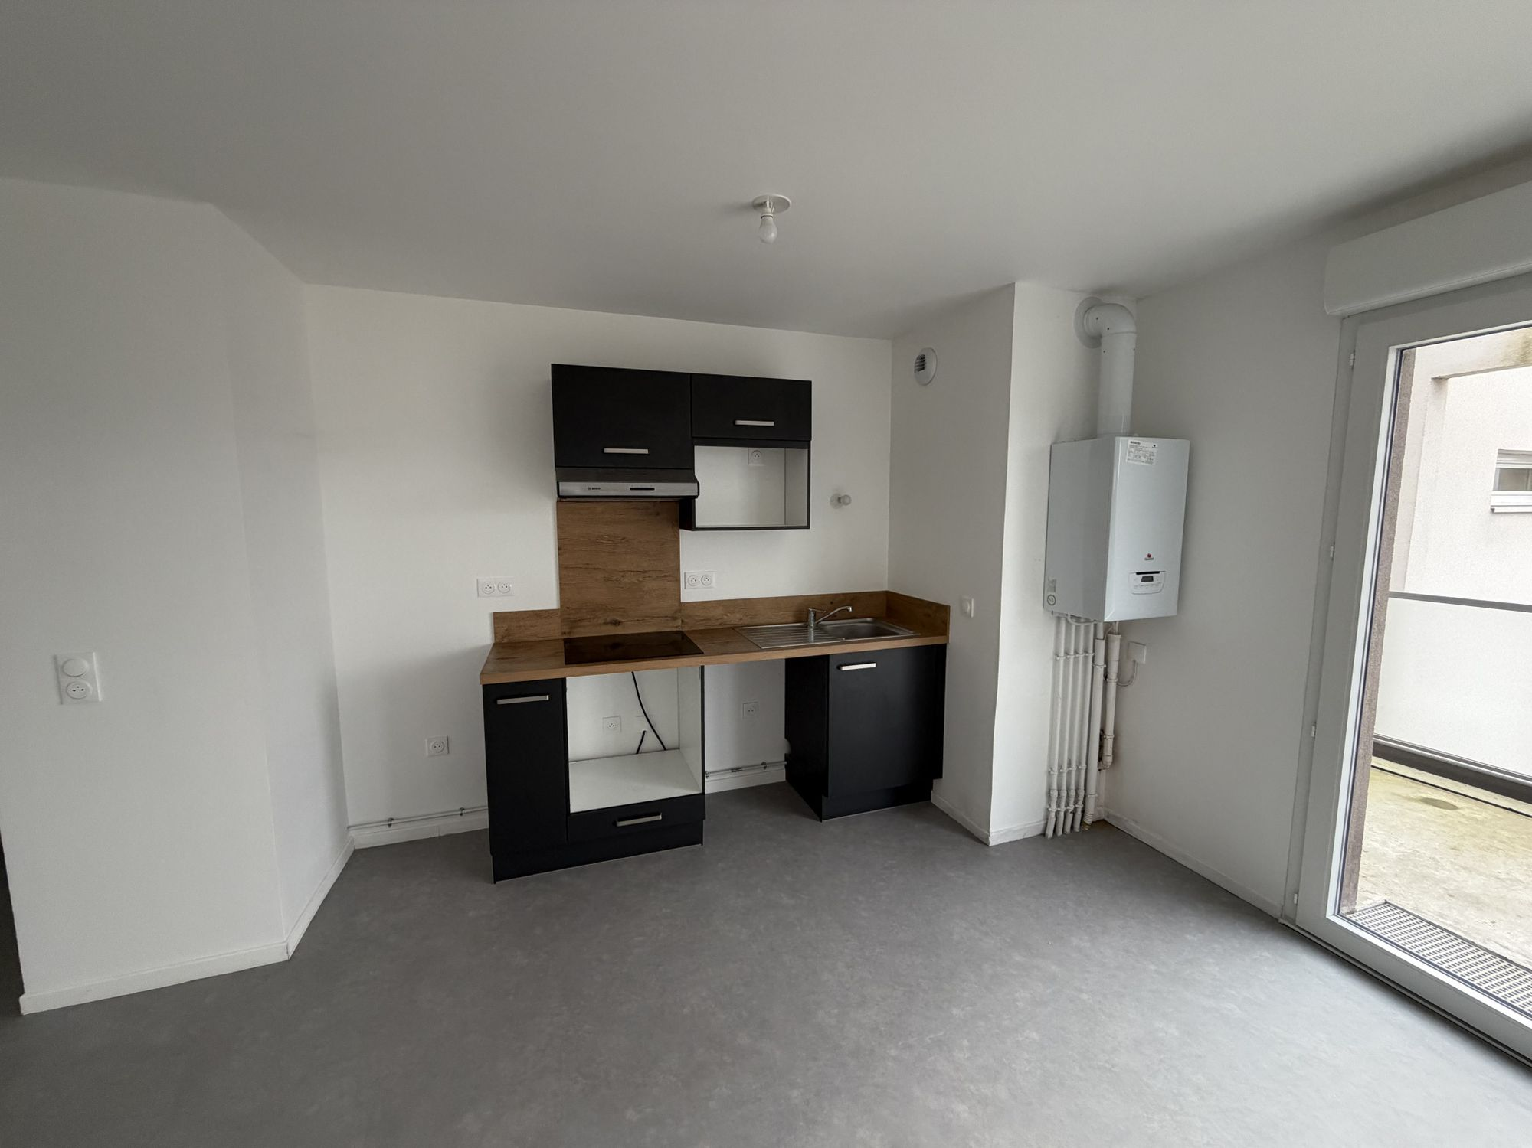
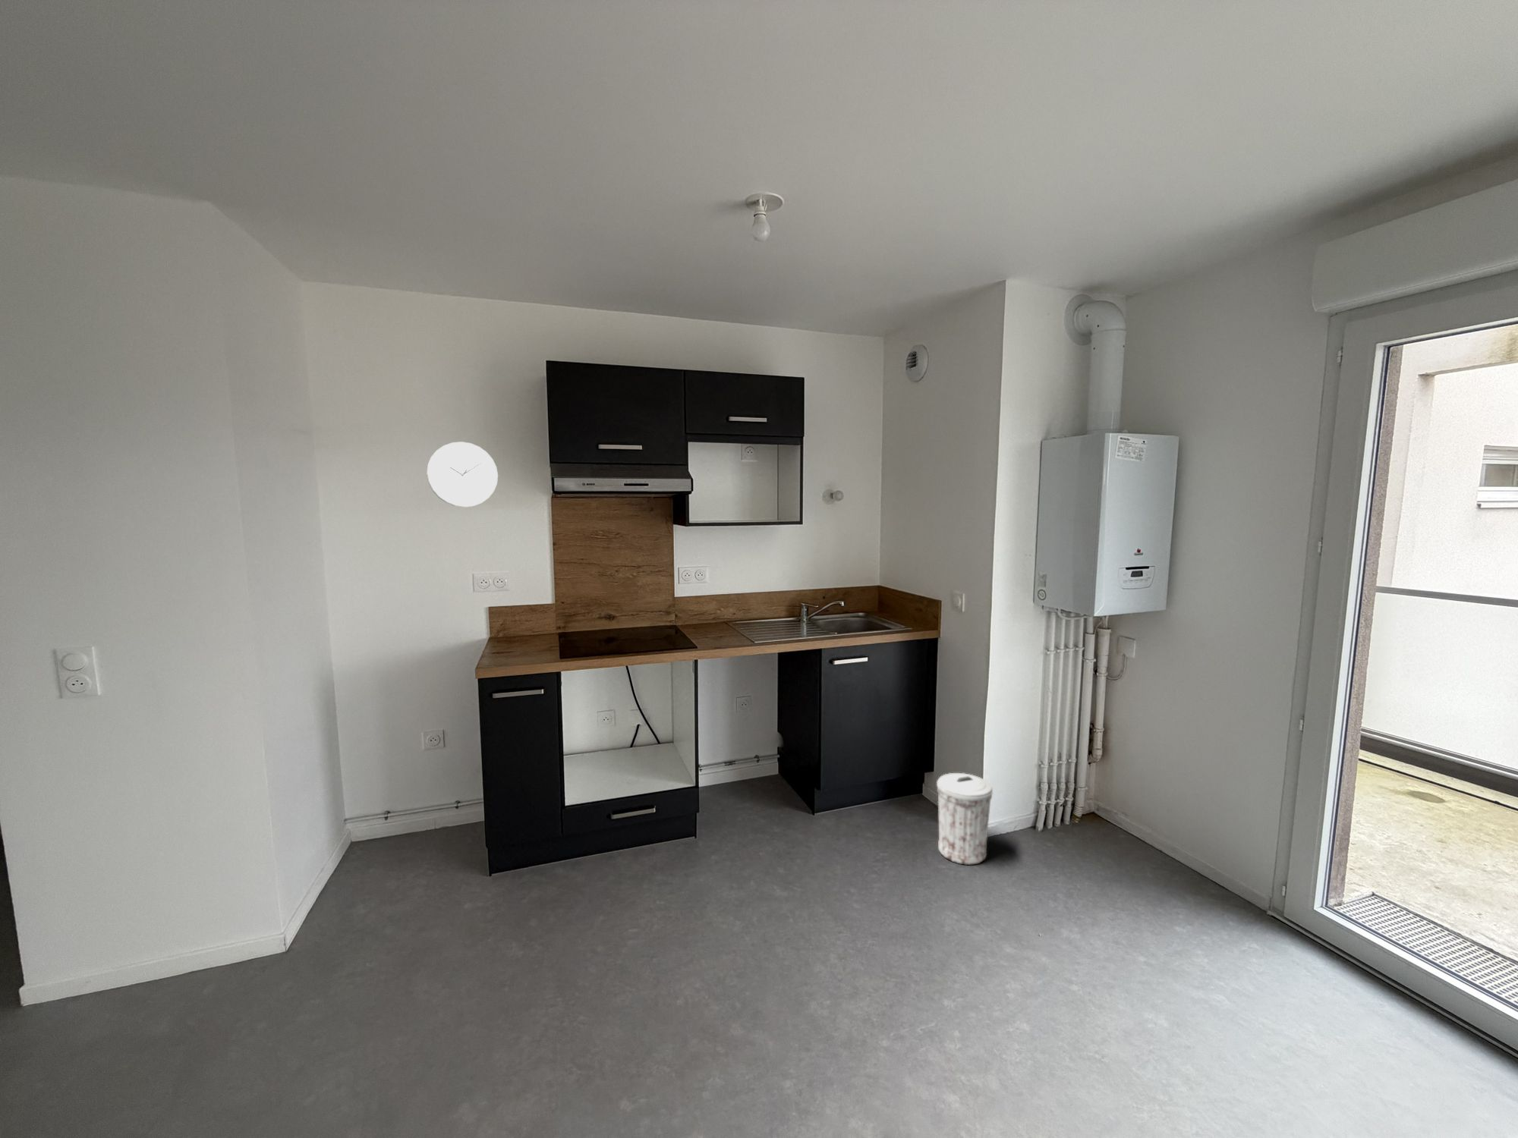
+ wall clock [426,441,498,508]
+ trash can [936,772,993,865]
